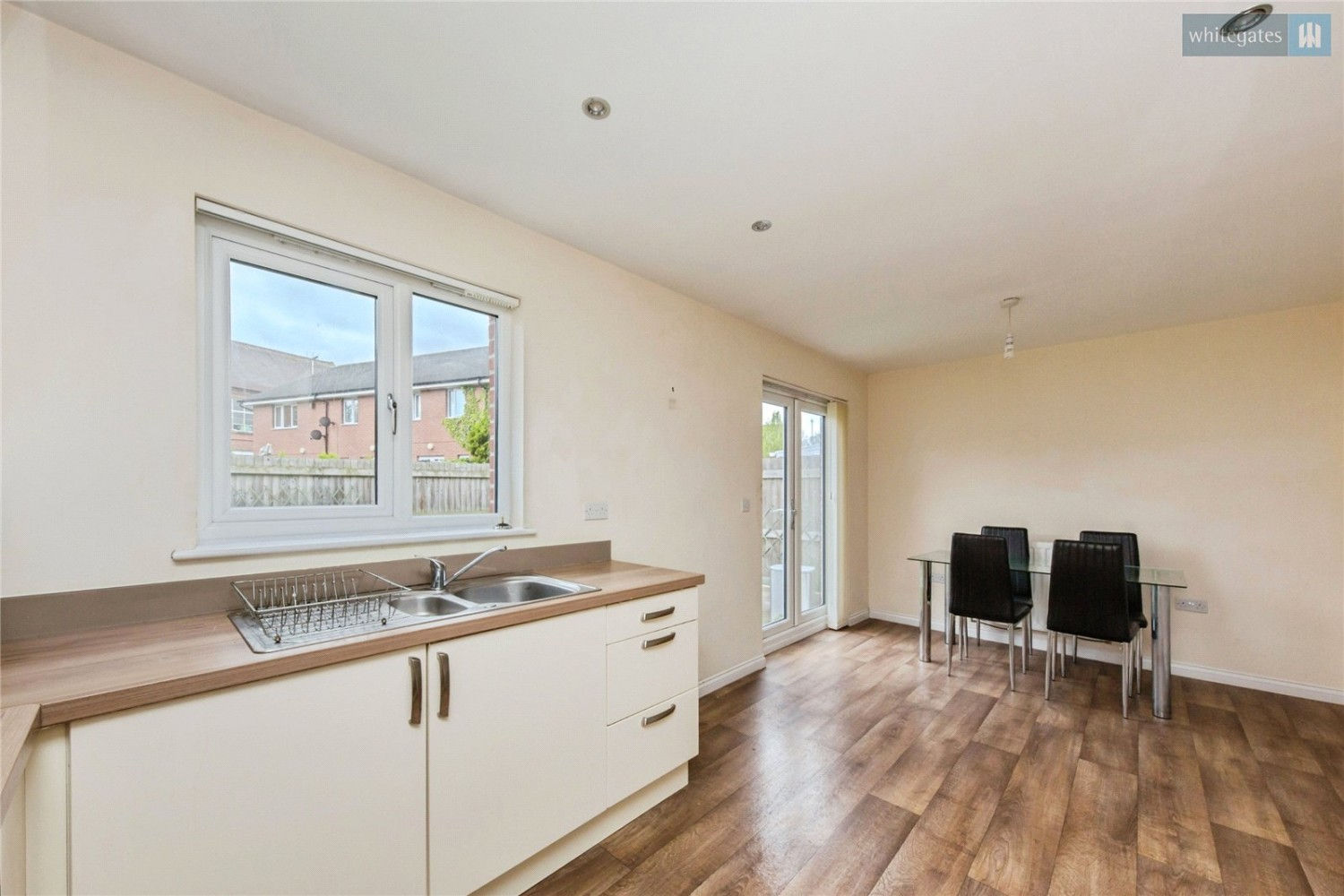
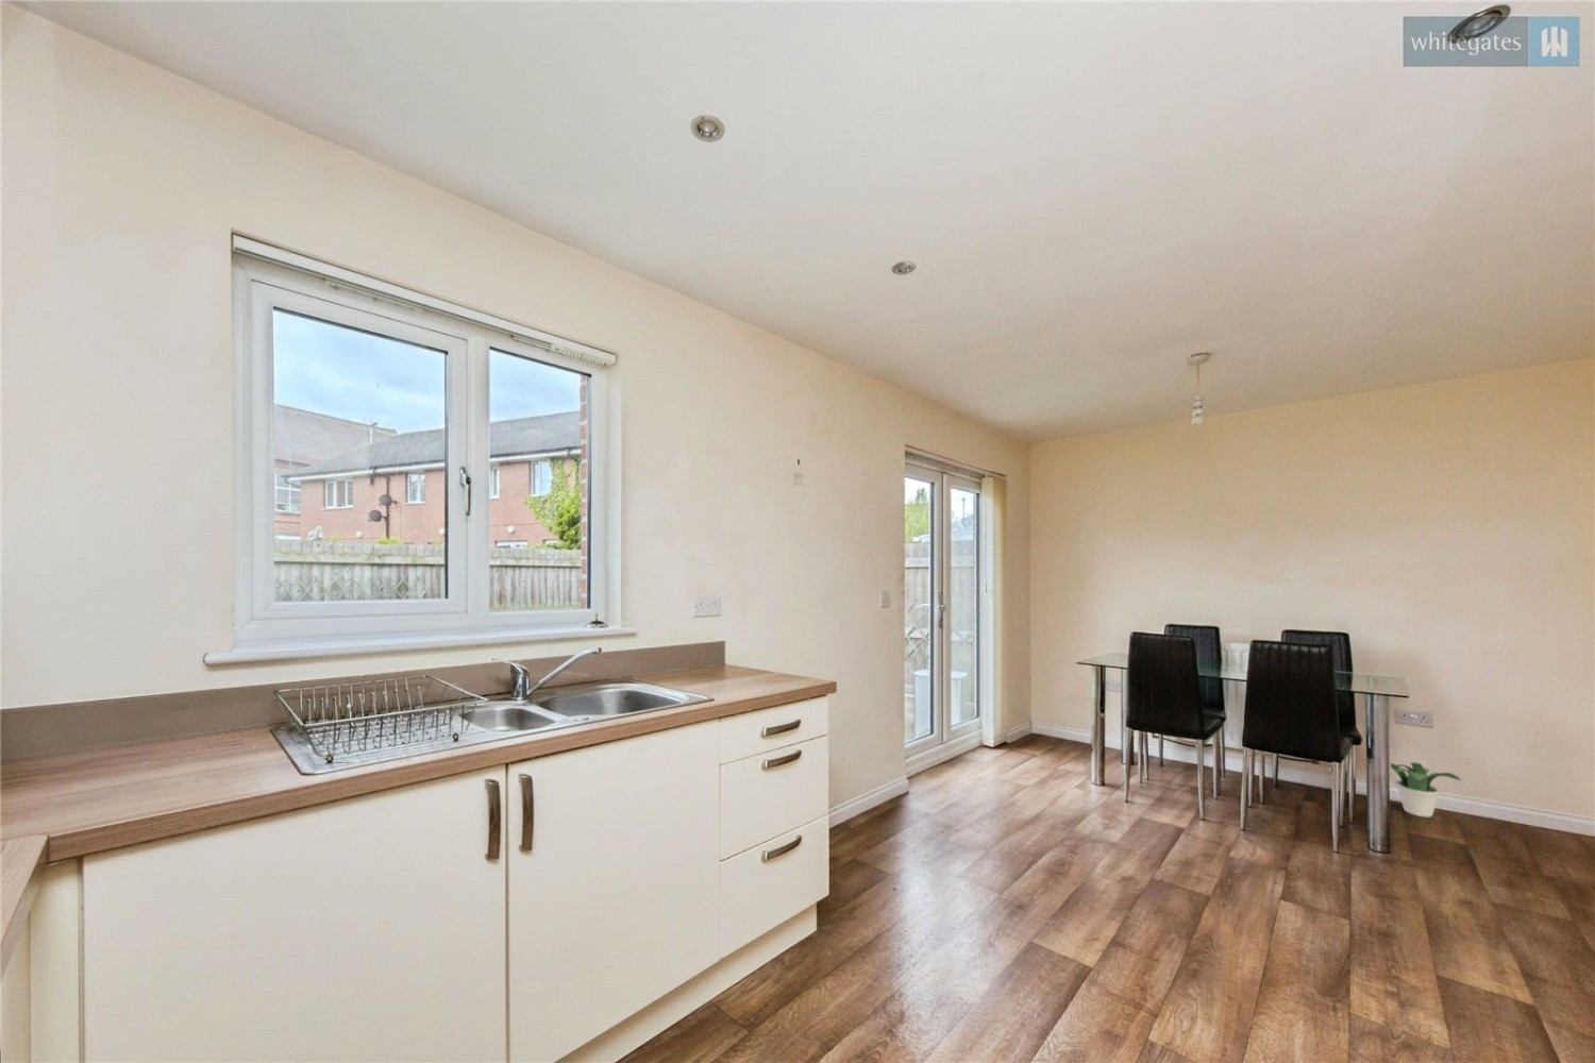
+ potted plant [1390,762,1463,817]
